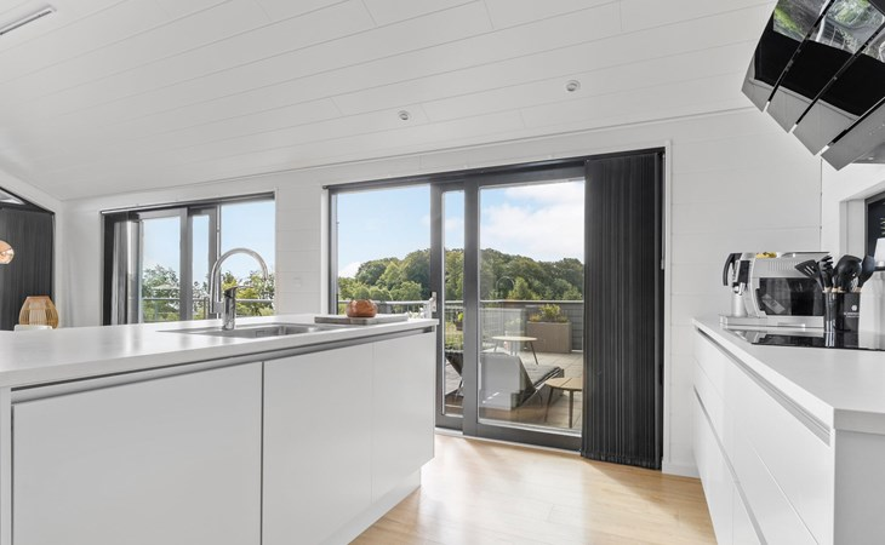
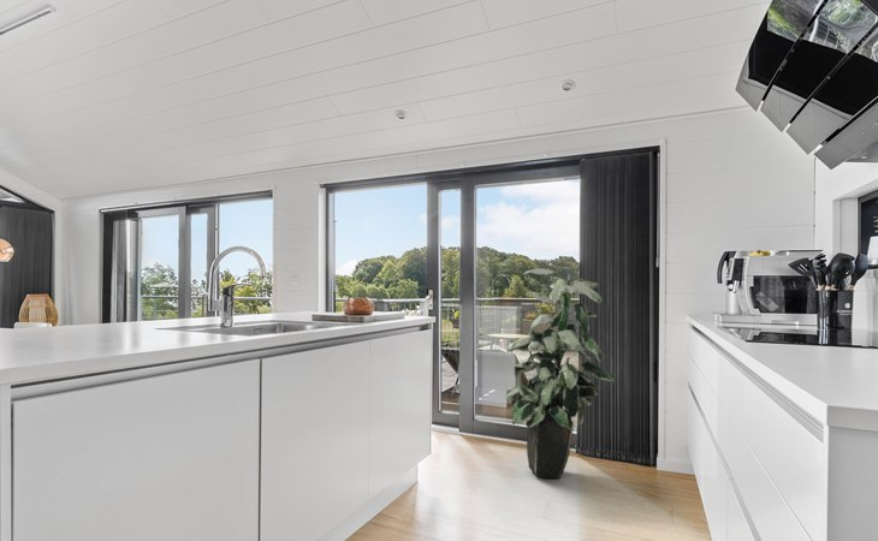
+ indoor plant [504,267,617,480]
